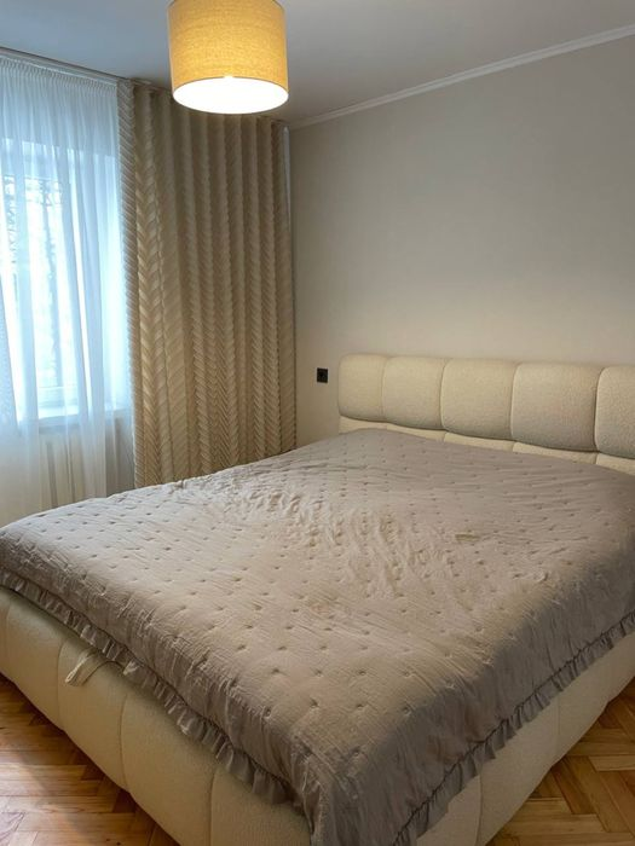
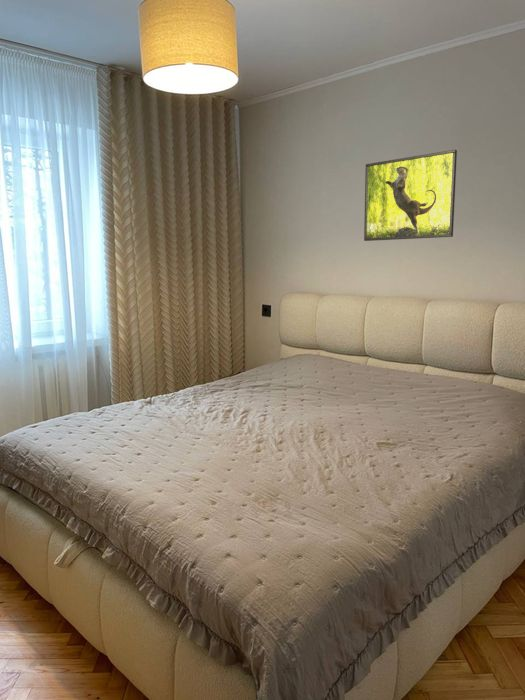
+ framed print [363,149,458,242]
